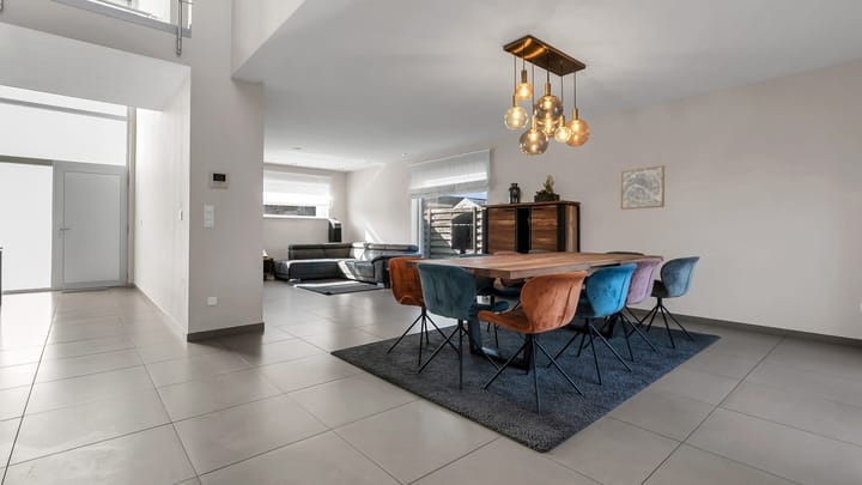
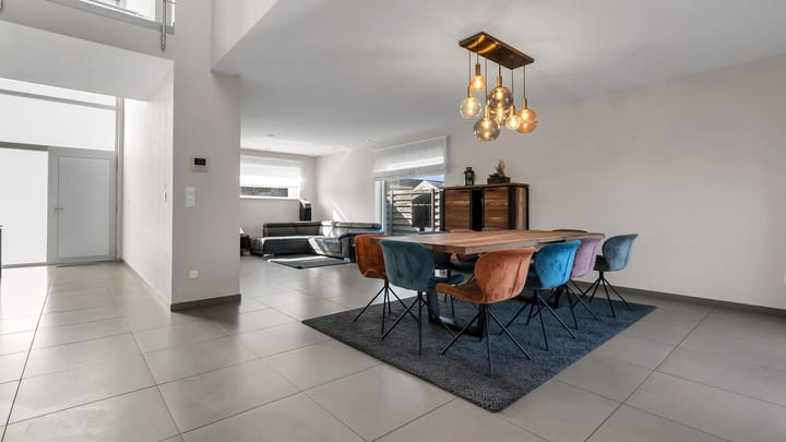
- wall art [620,164,666,211]
